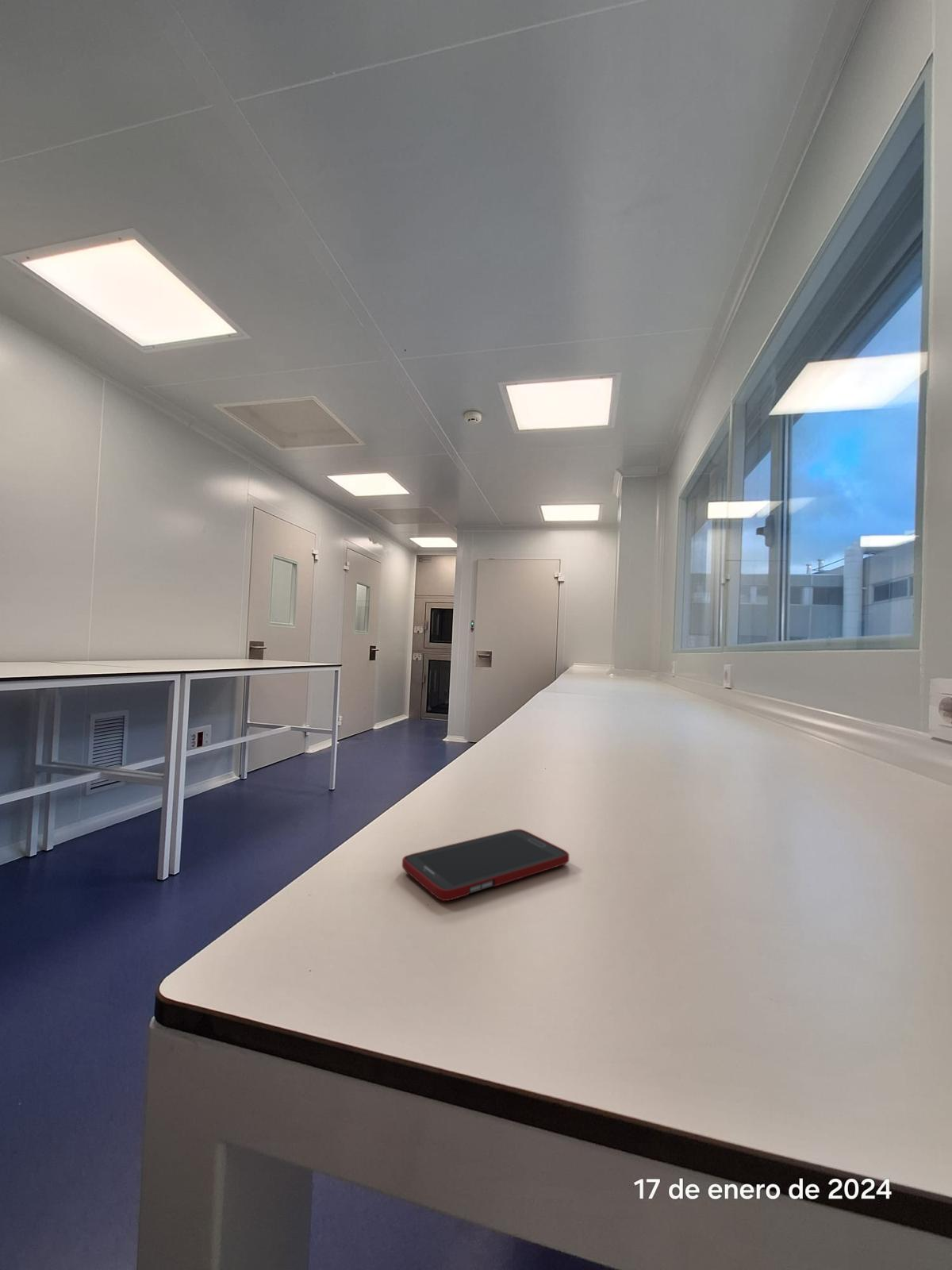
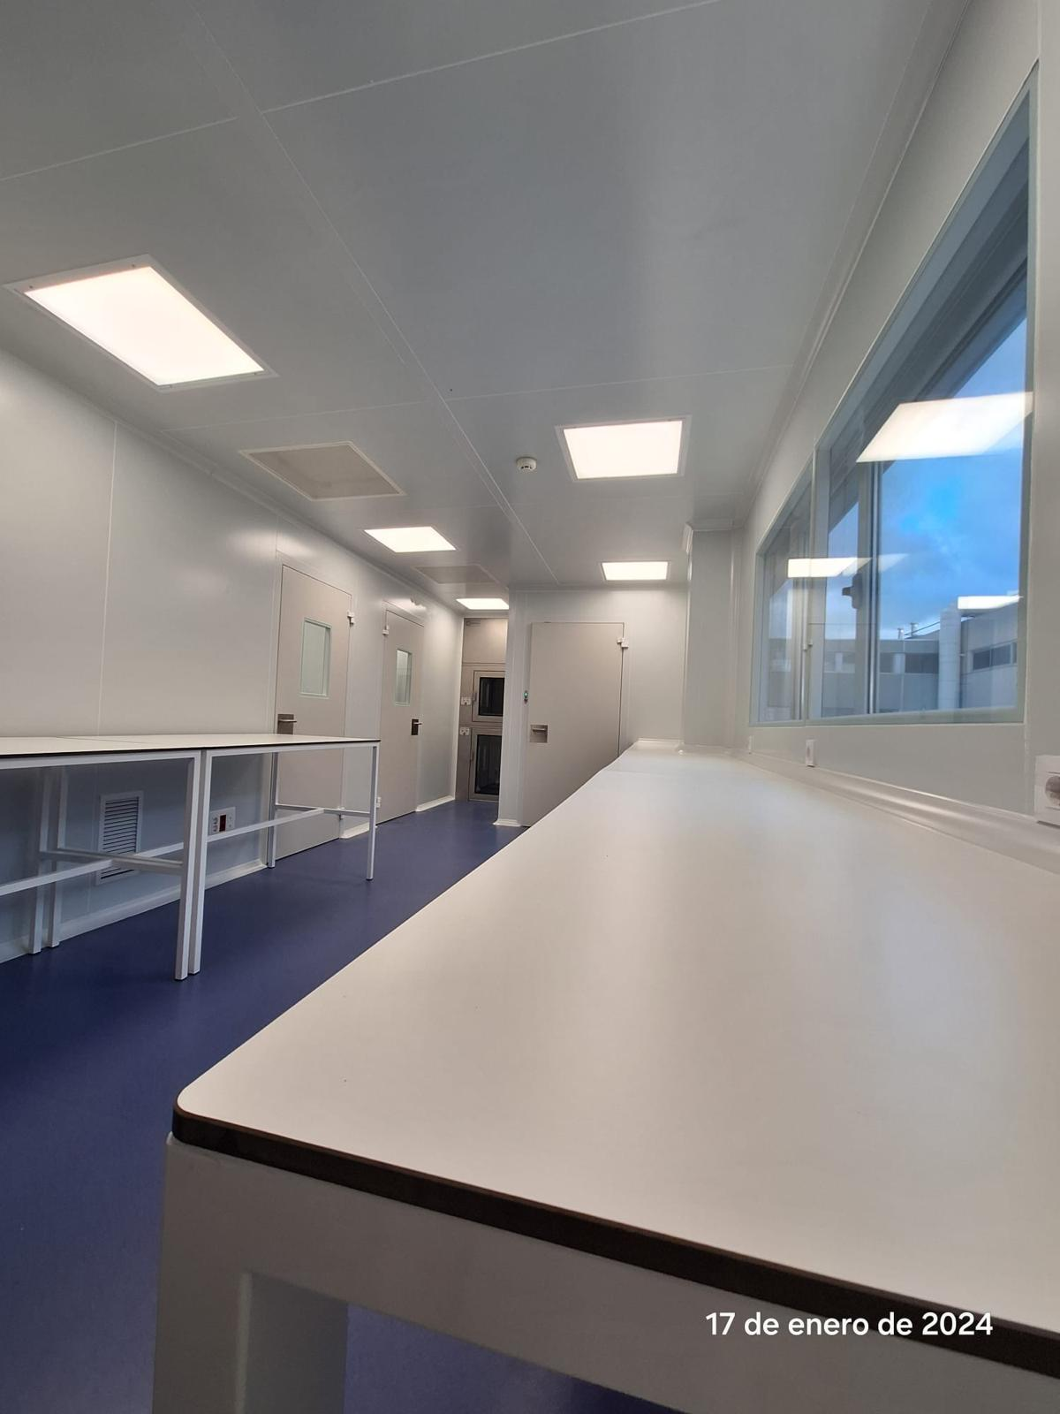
- cell phone [401,829,570,902]
